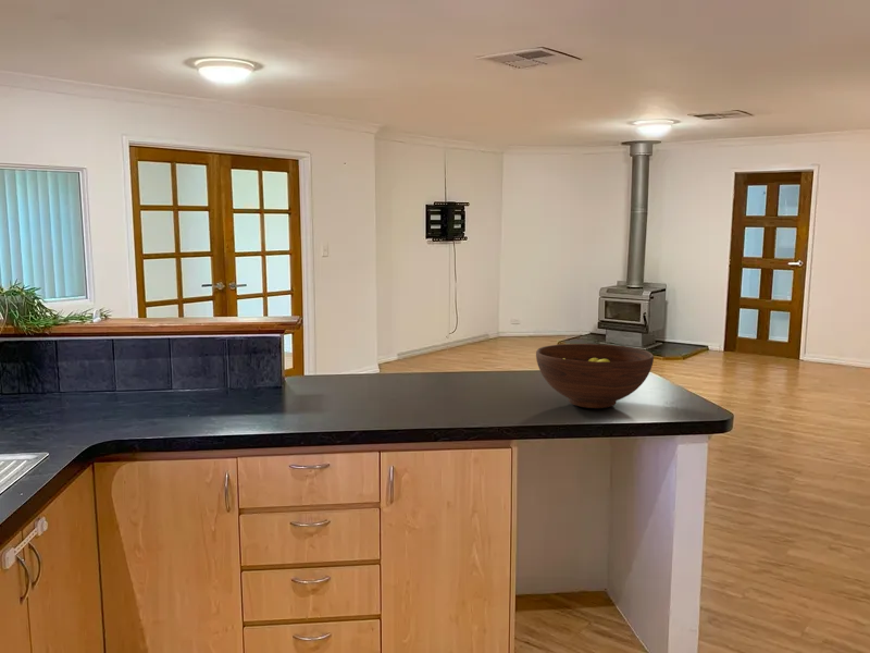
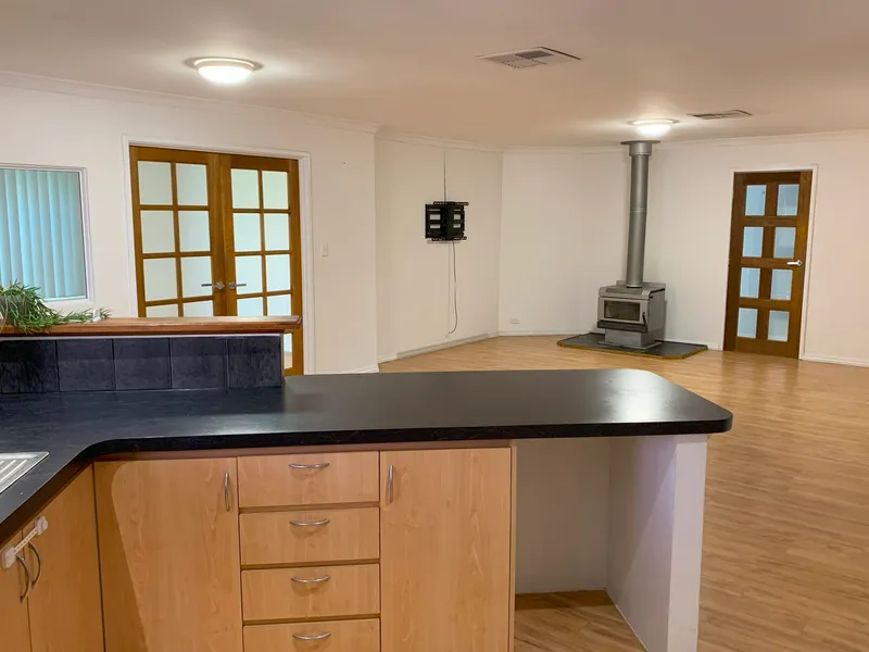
- fruit bowl [535,343,655,409]
